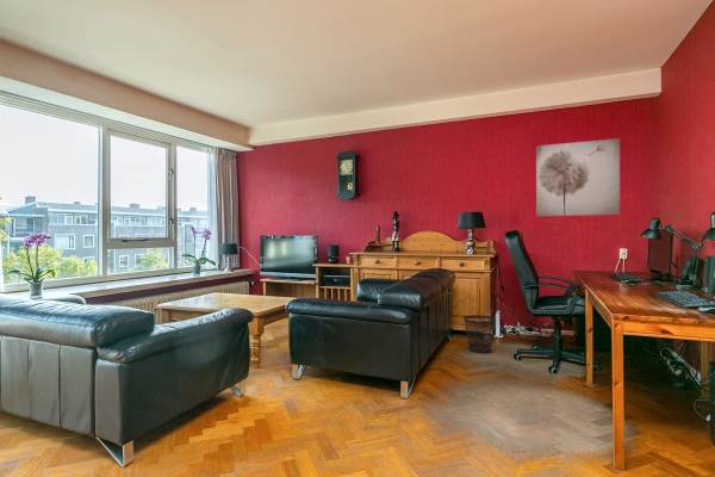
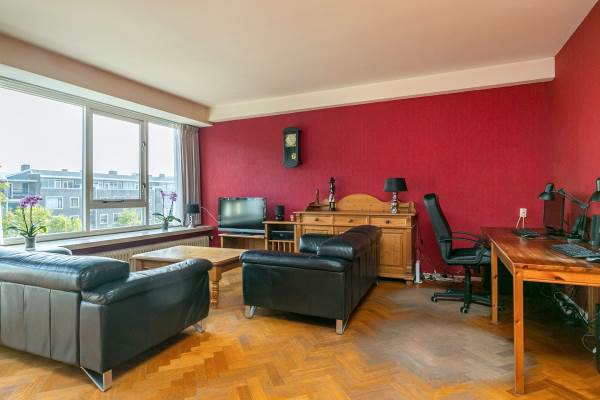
- wastebasket [462,314,497,354]
- wall art [535,137,621,217]
